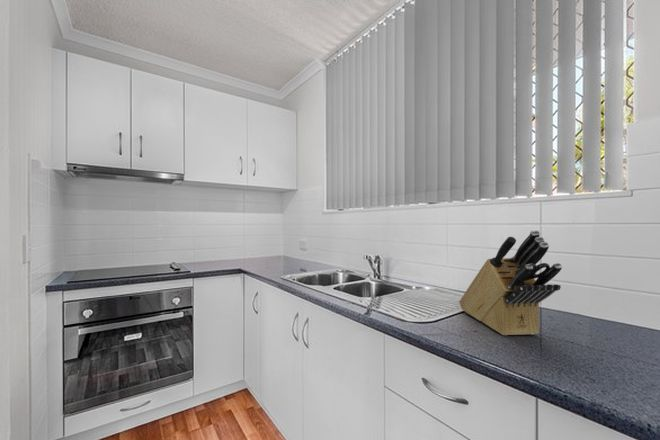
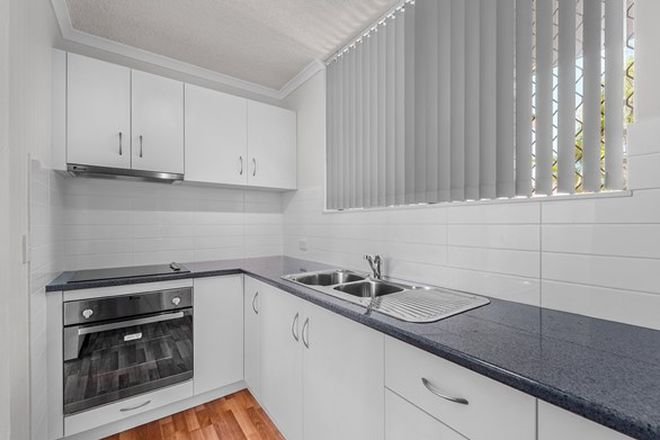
- knife block [458,229,563,337]
